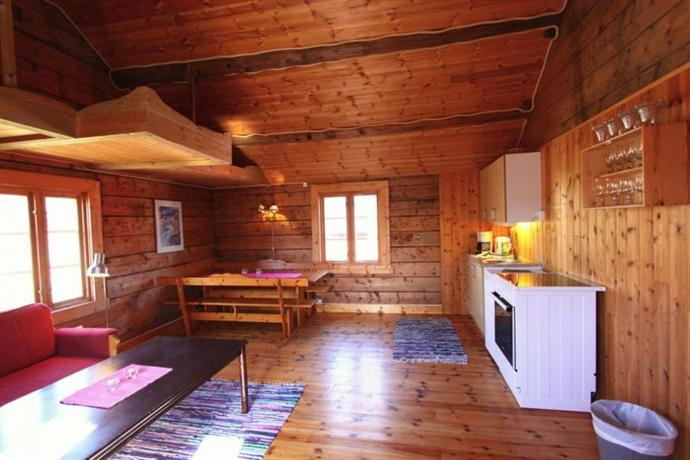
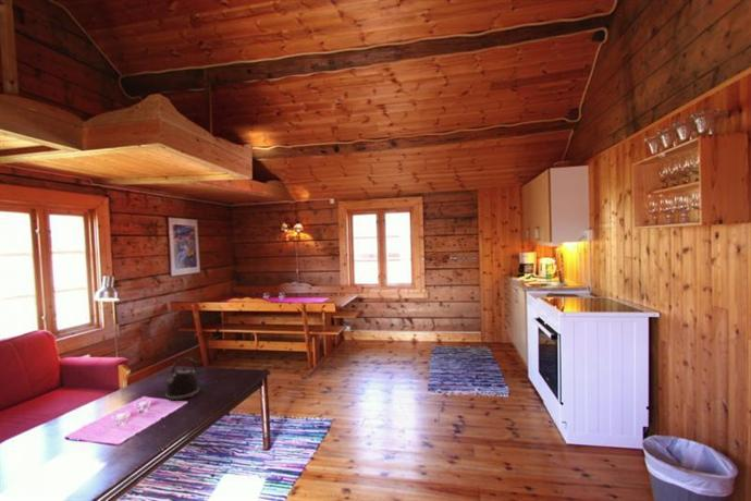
+ kettle [164,357,200,402]
